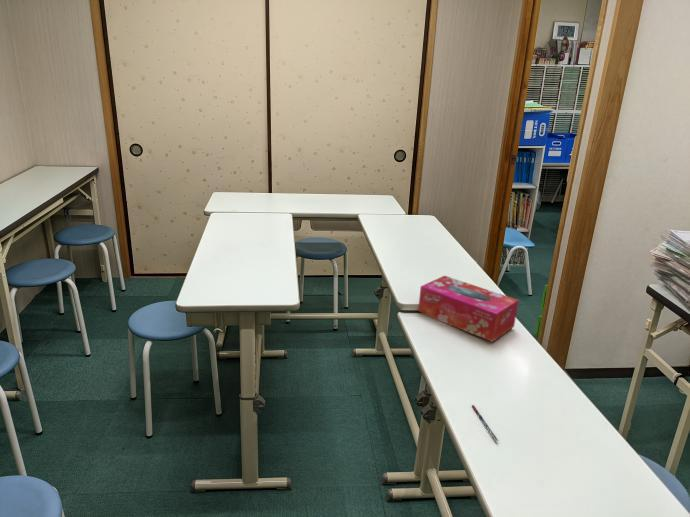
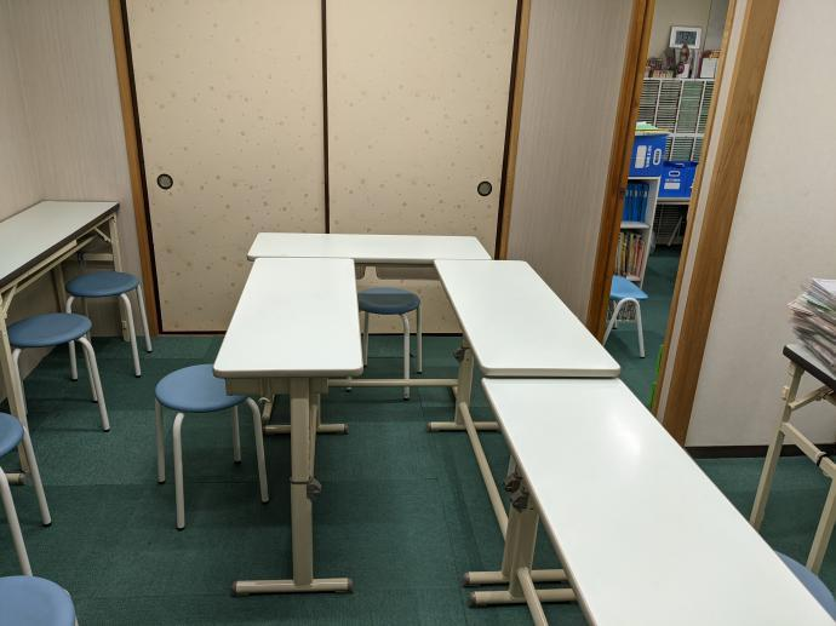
- pen [471,404,499,442]
- tissue box [417,275,520,343]
